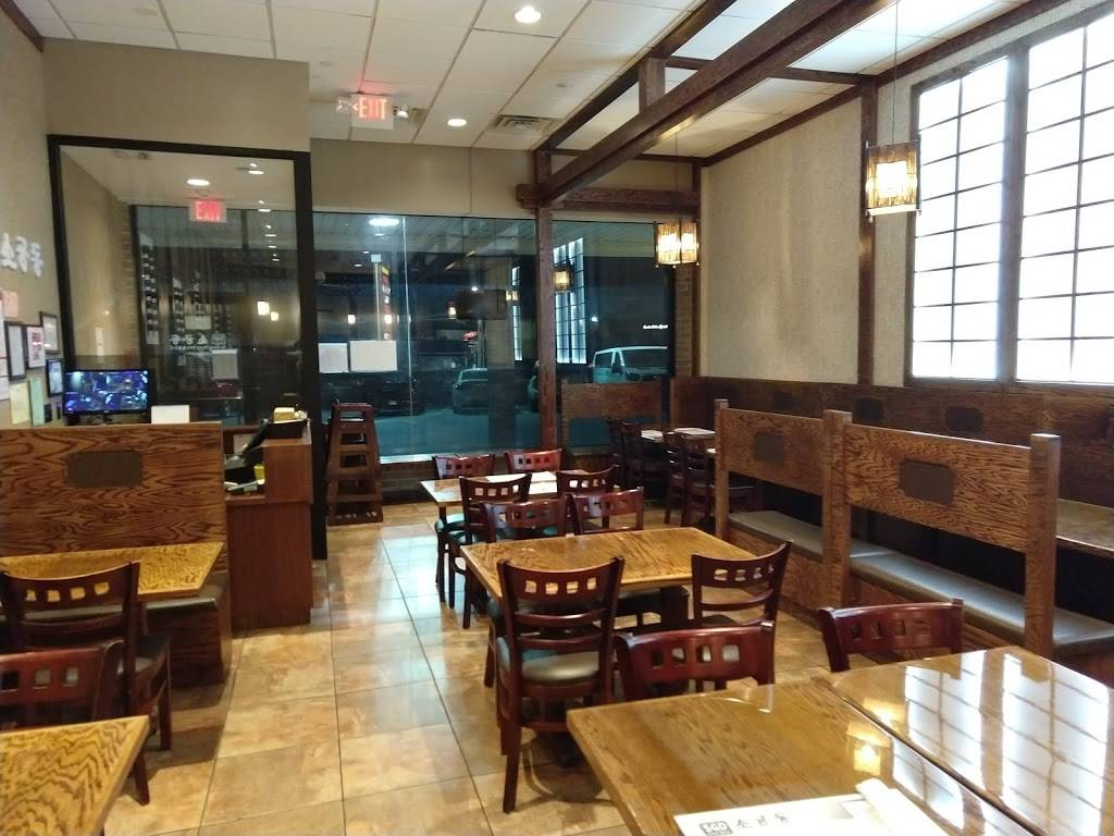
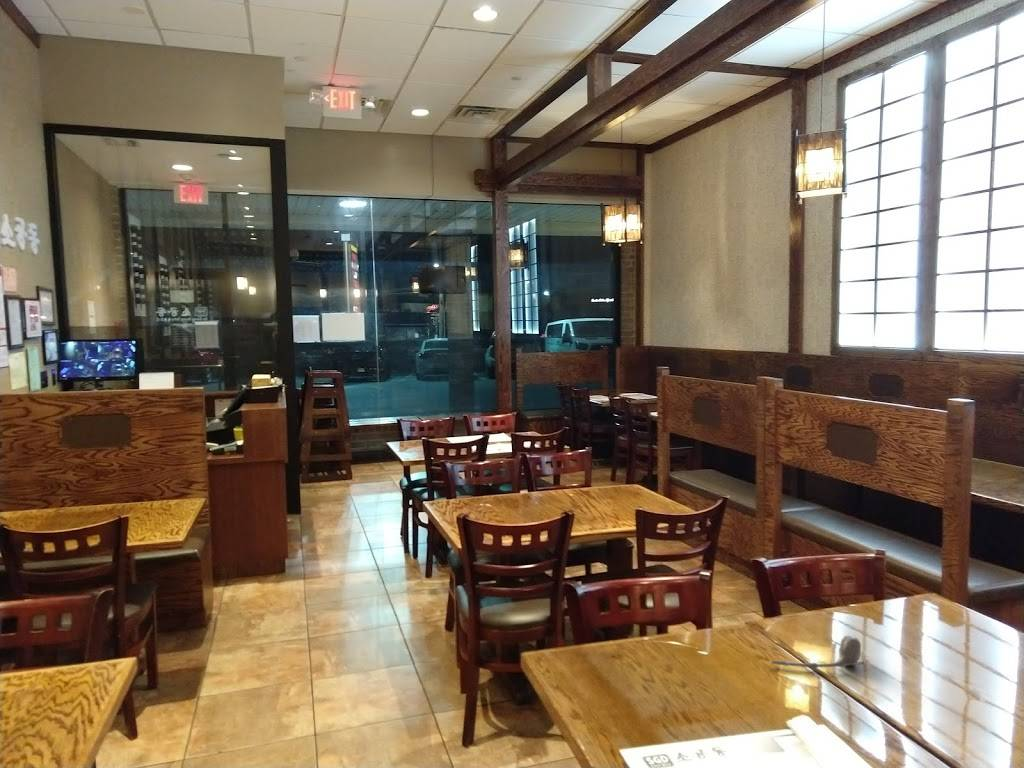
+ spoon [771,634,865,670]
